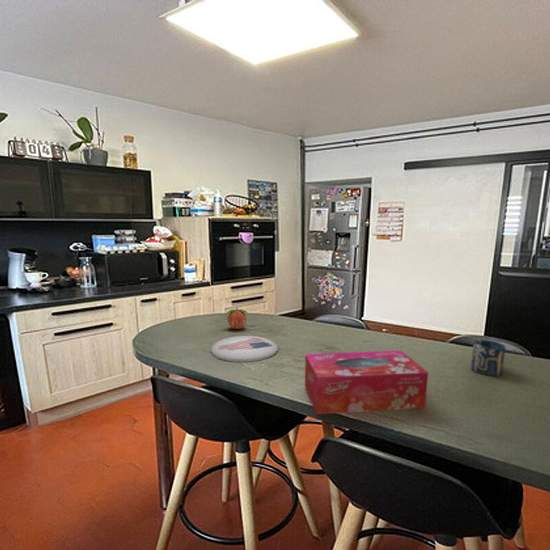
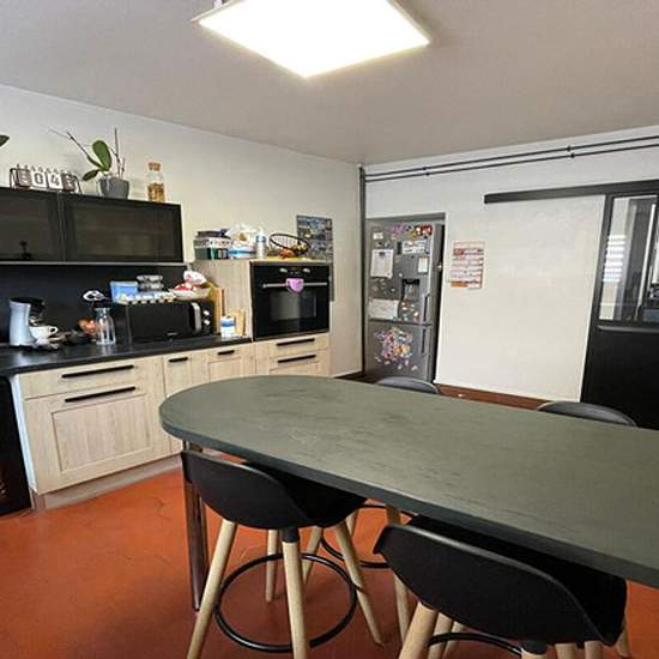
- tissue box [304,350,429,415]
- plate [210,335,279,363]
- cup [470,339,506,377]
- fruit [226,308,249,330]
